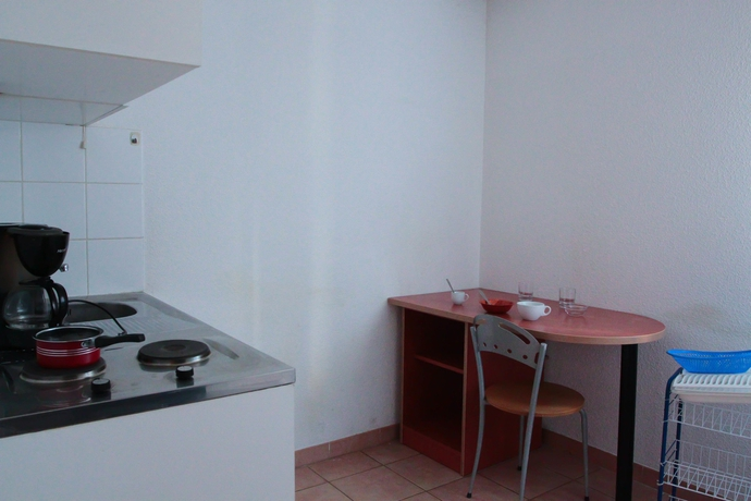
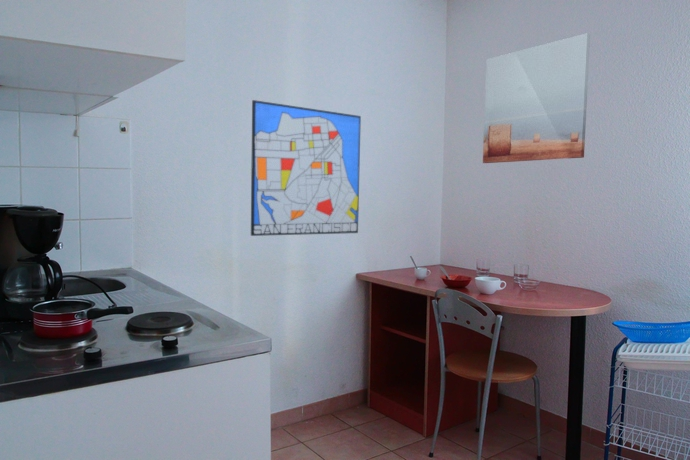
+ wall art [482,33,591,164]
+ wall art [250,99,362,237]
